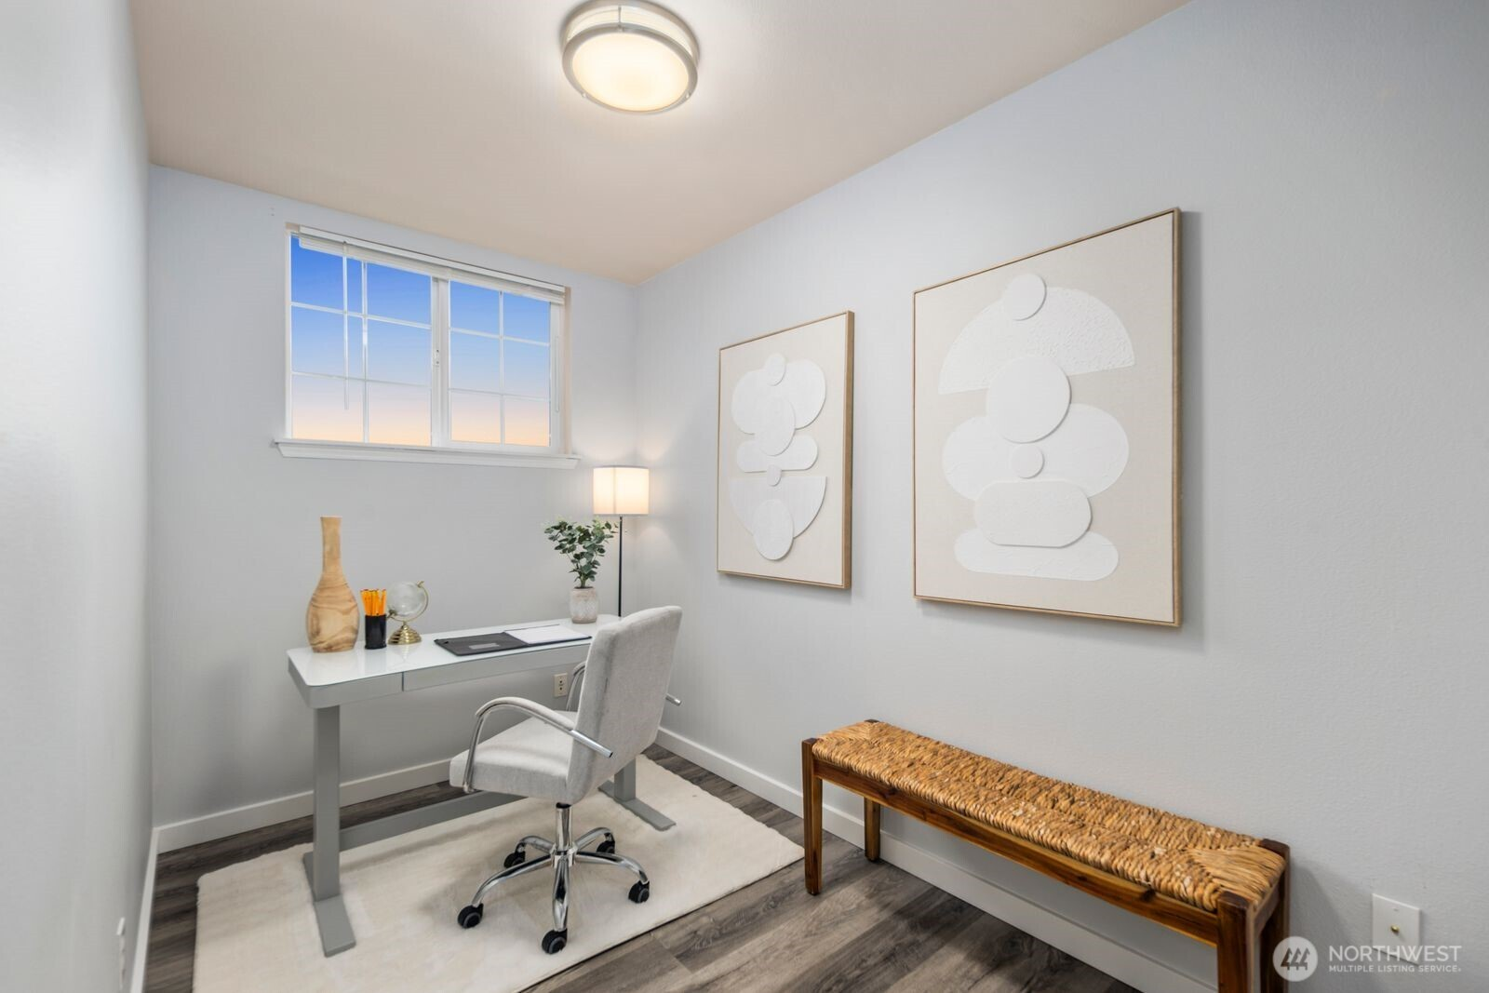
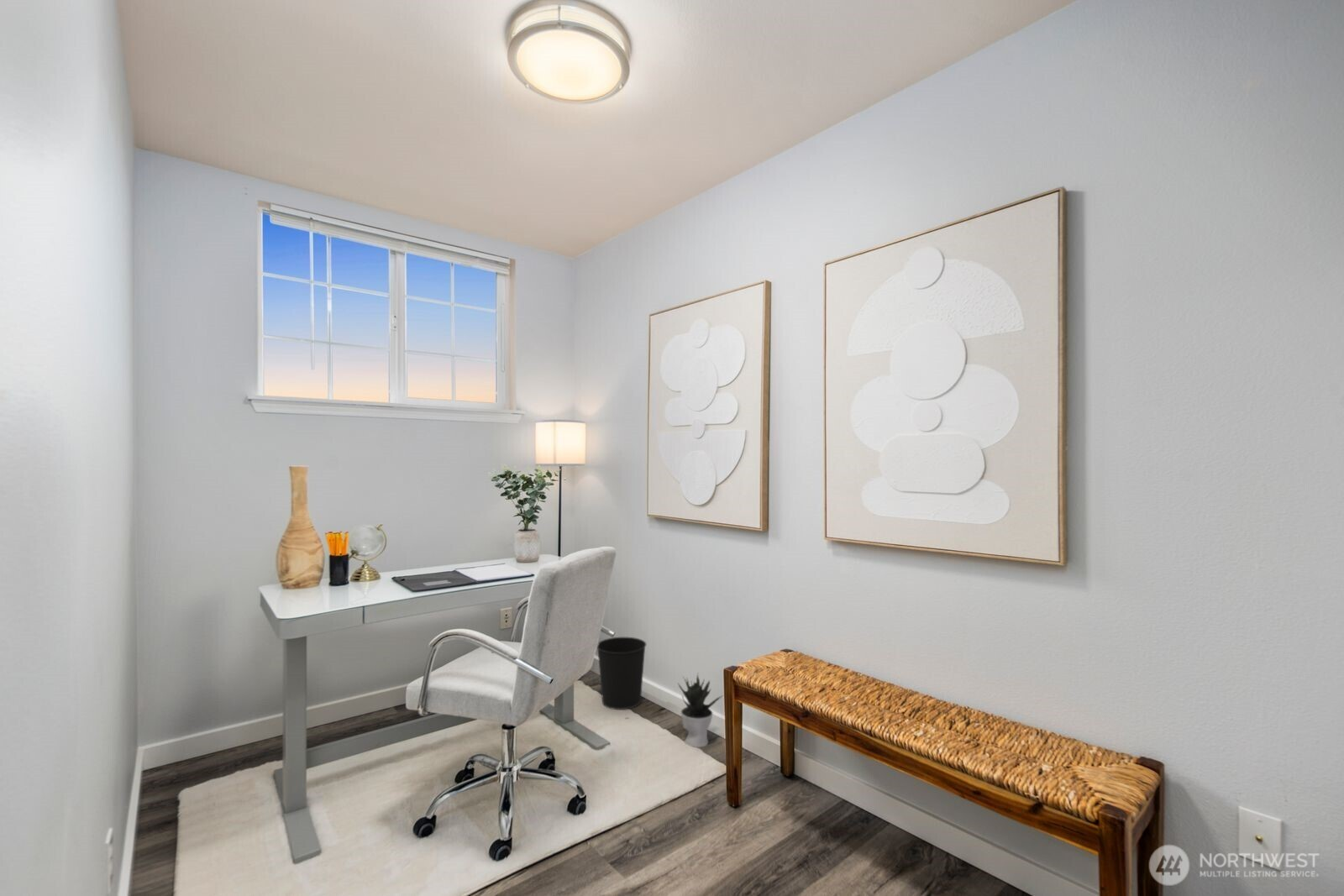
+ wastebasket [596,637,647,710]
+ potted plant [678,673,724,748]
